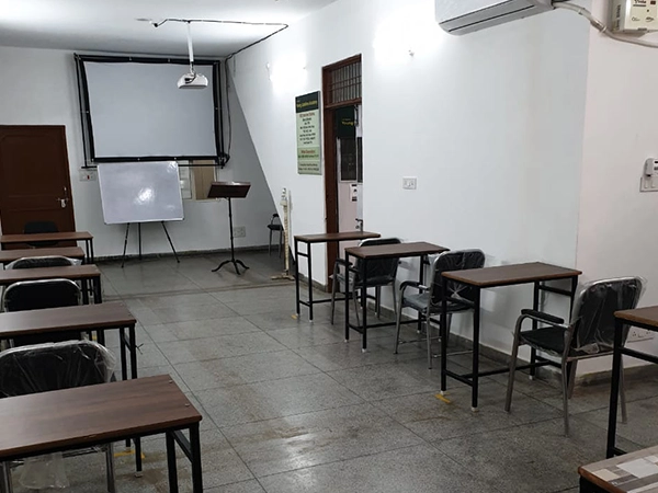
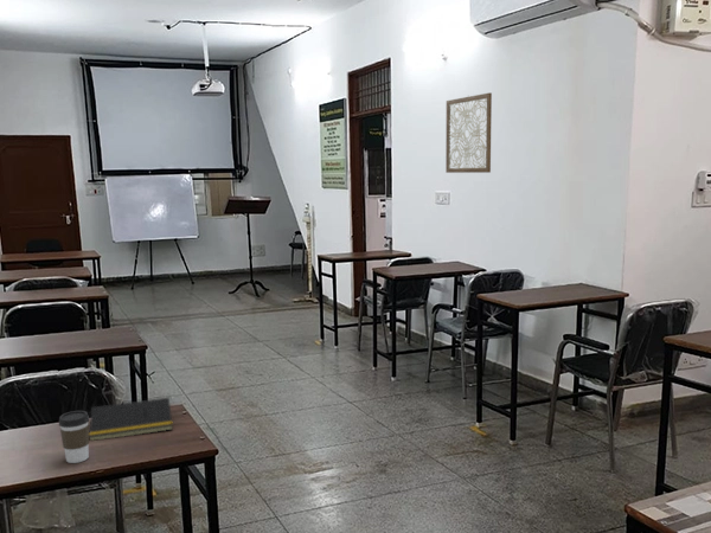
+ notepad [89,397,174,442]
+ coffee cup [58,410,90,464]
+ wall art [444,91,493,174]
